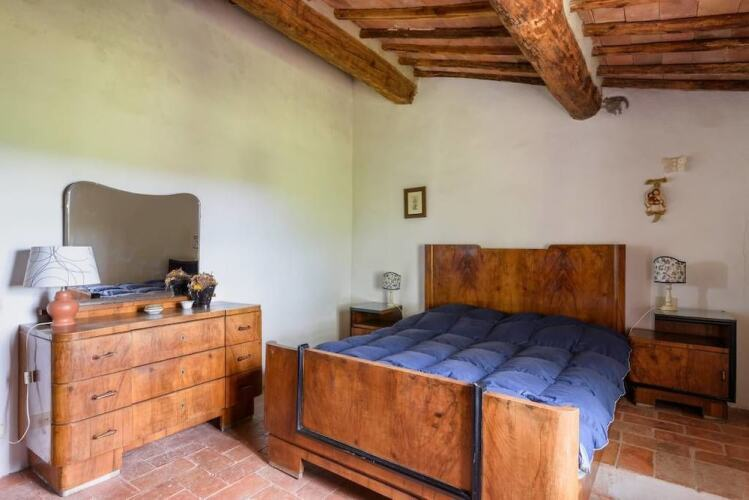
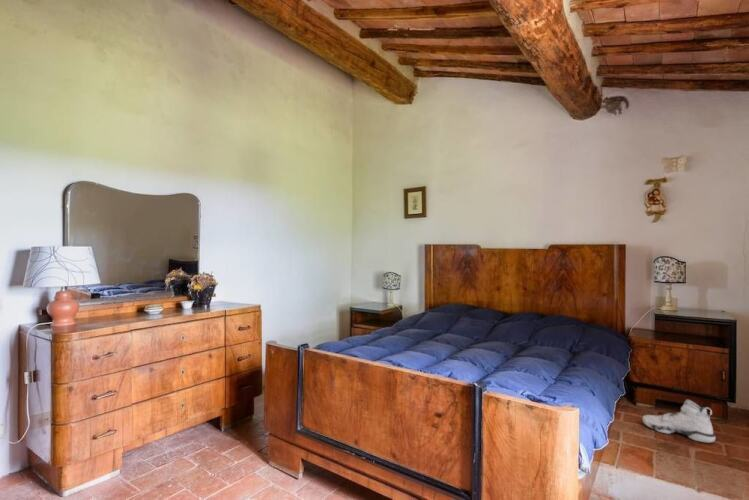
+ sneaker [641,399,716,444]
